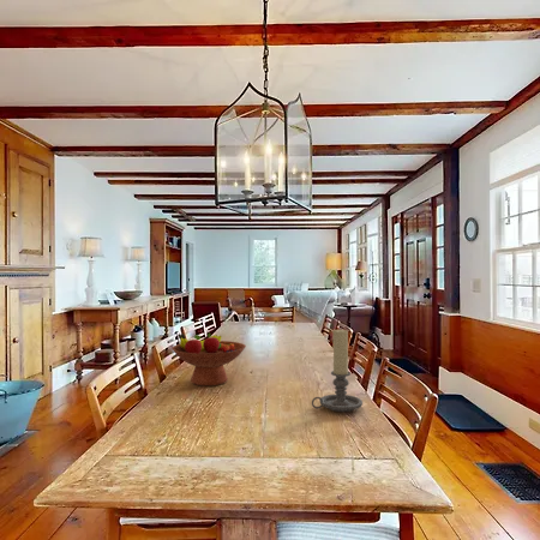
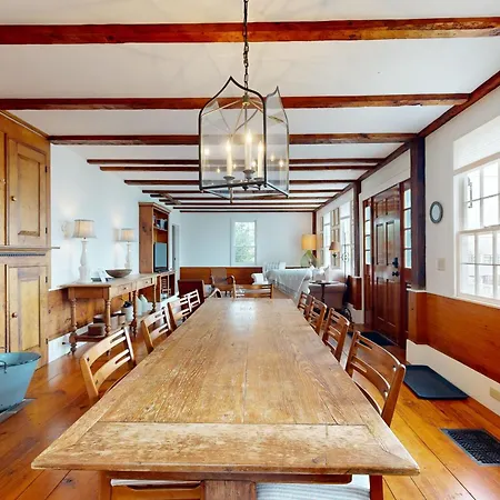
- fruit bowl [170,332,247,386]
- candle holder [311,328,364,413]
